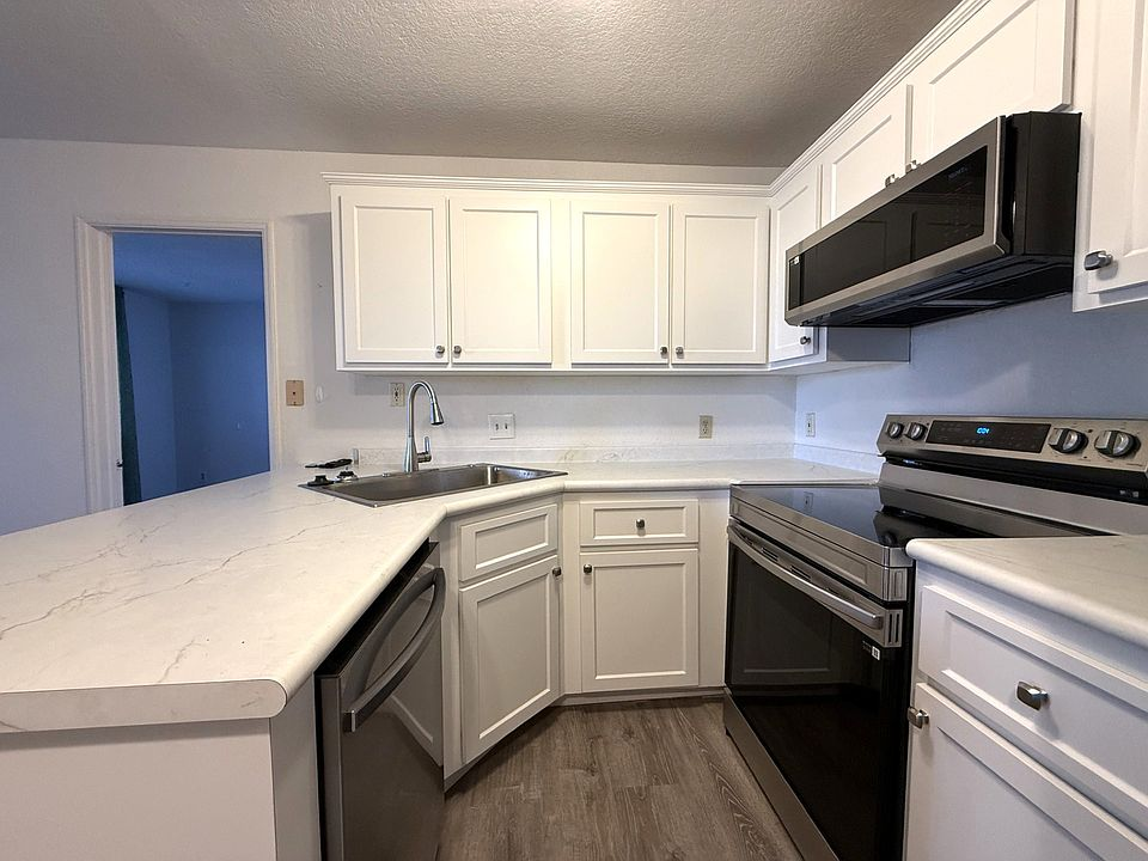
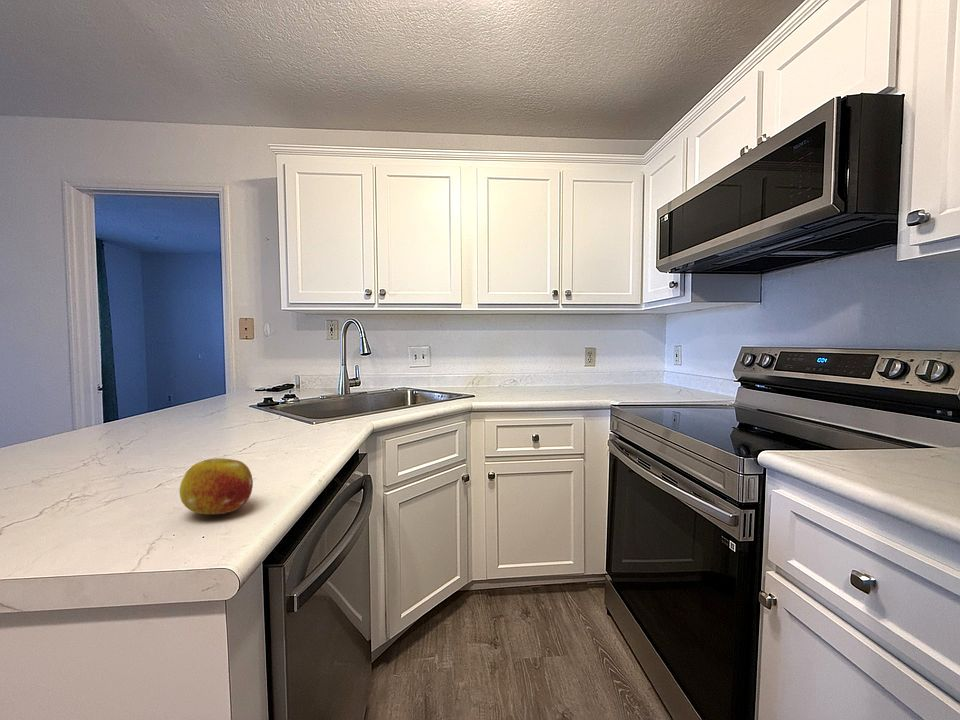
+ fruit [179,457,254,515]
